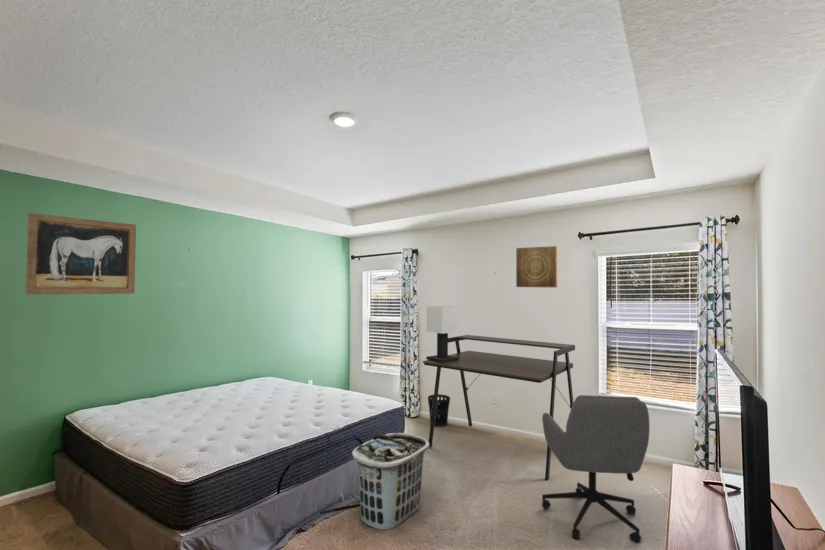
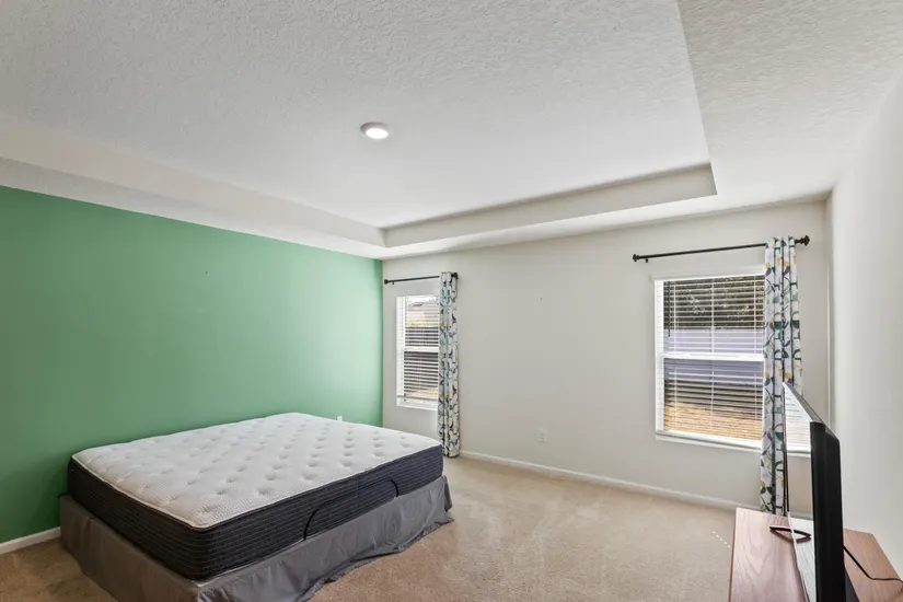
- desk [422,334,576,482]
- wastebasket [427,393,451,428]
- clothes hamper [351,432,430,531]
- wall art [25,212,137,296]
- office chair [541,394,651,544]
- wall art [515,245,558,288]
- table lamp [425,305,460,362]
